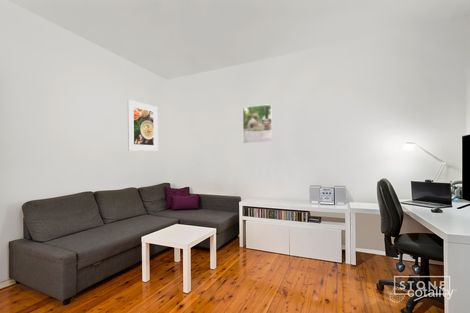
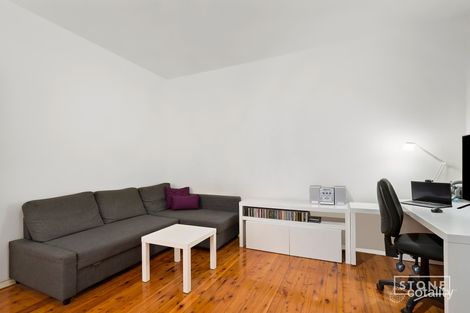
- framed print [242,103,273,144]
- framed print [127,99,159,152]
